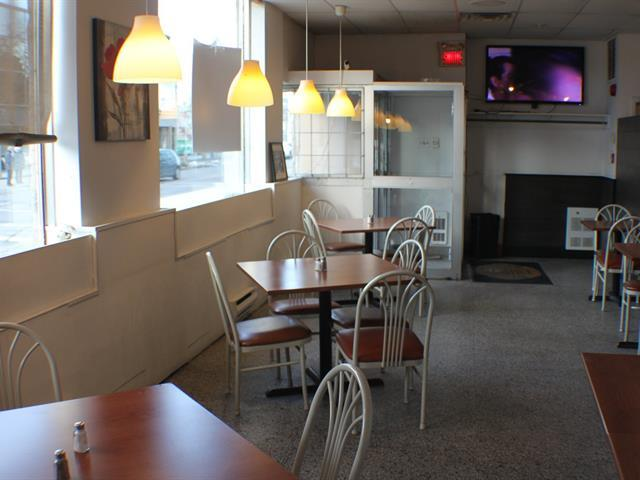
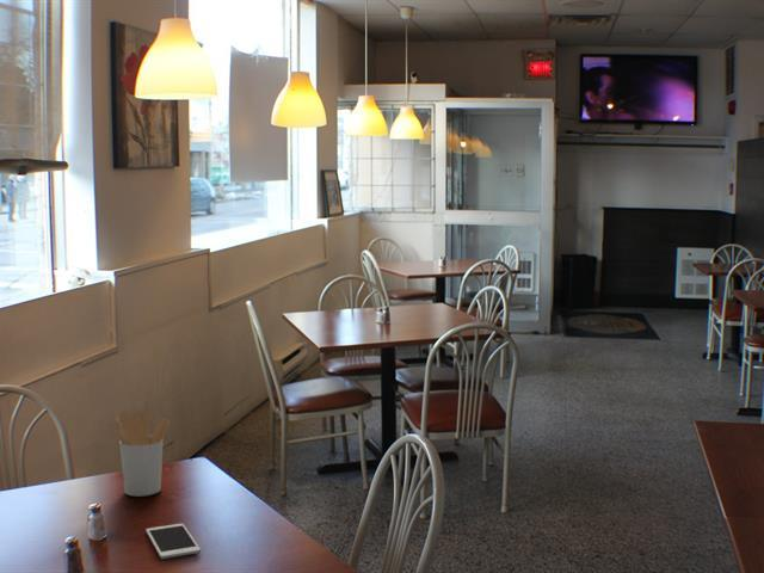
+ cell phone [144,523,202,560]
+ utensil holder [115,409,171,498]
